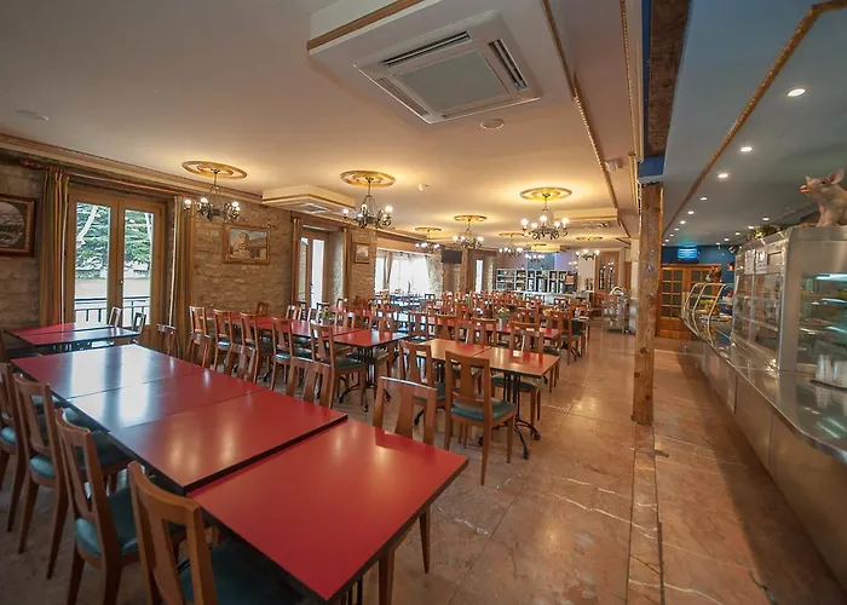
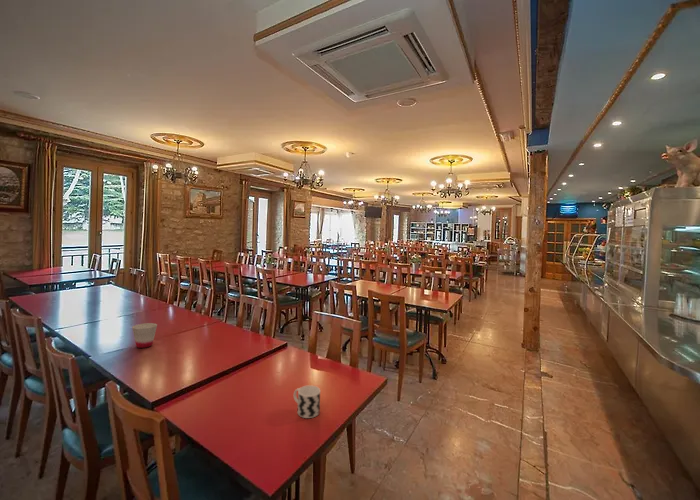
+ cup [293,384,321,419]
+ cup [131,322,158,349]
